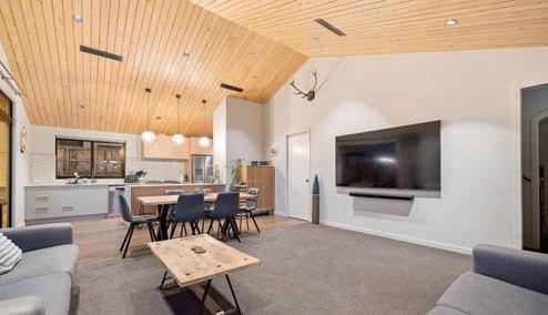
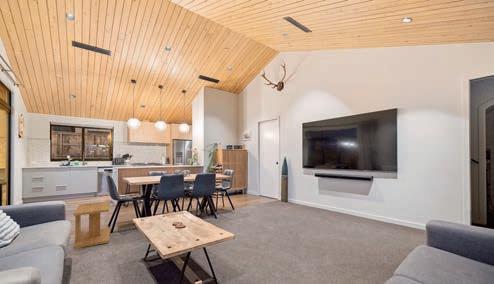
+ side table [73,200,111,250]
